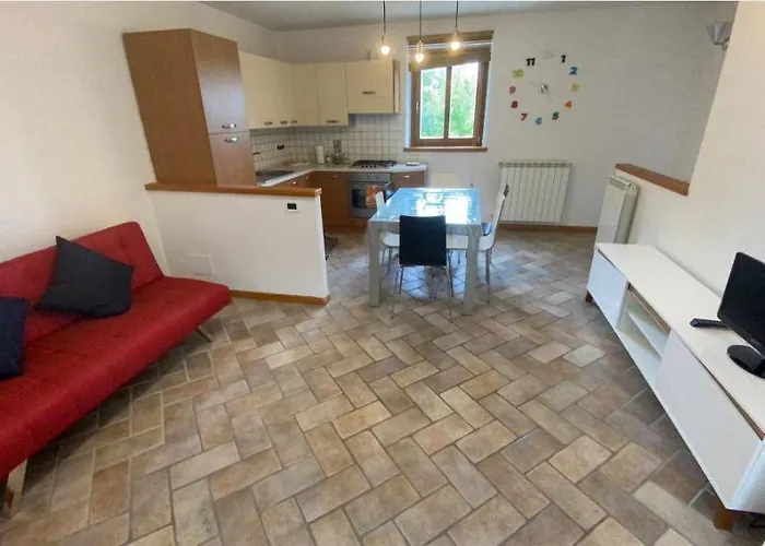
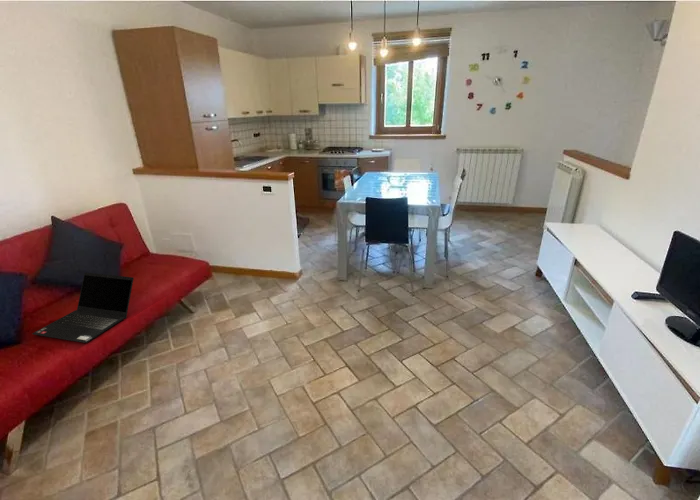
+ laptop computer [31,271,135,344]
